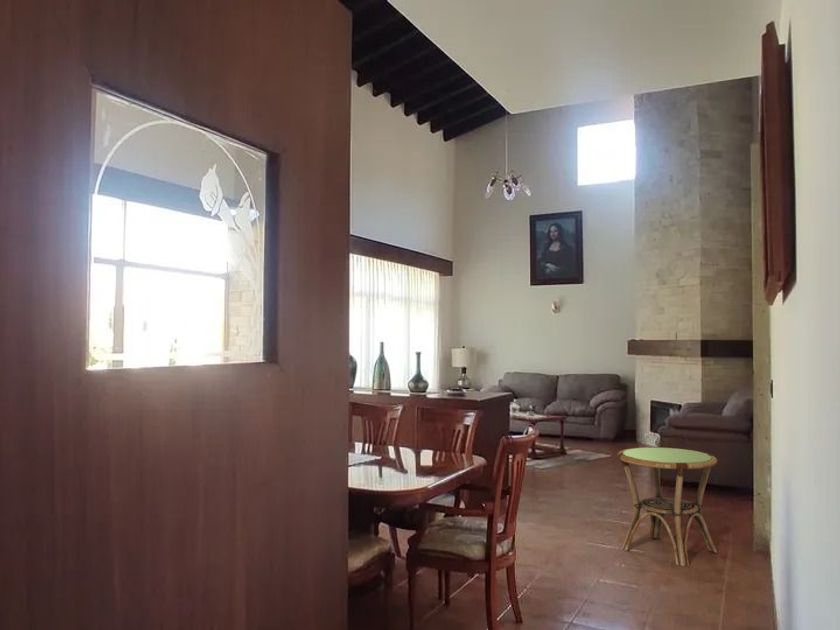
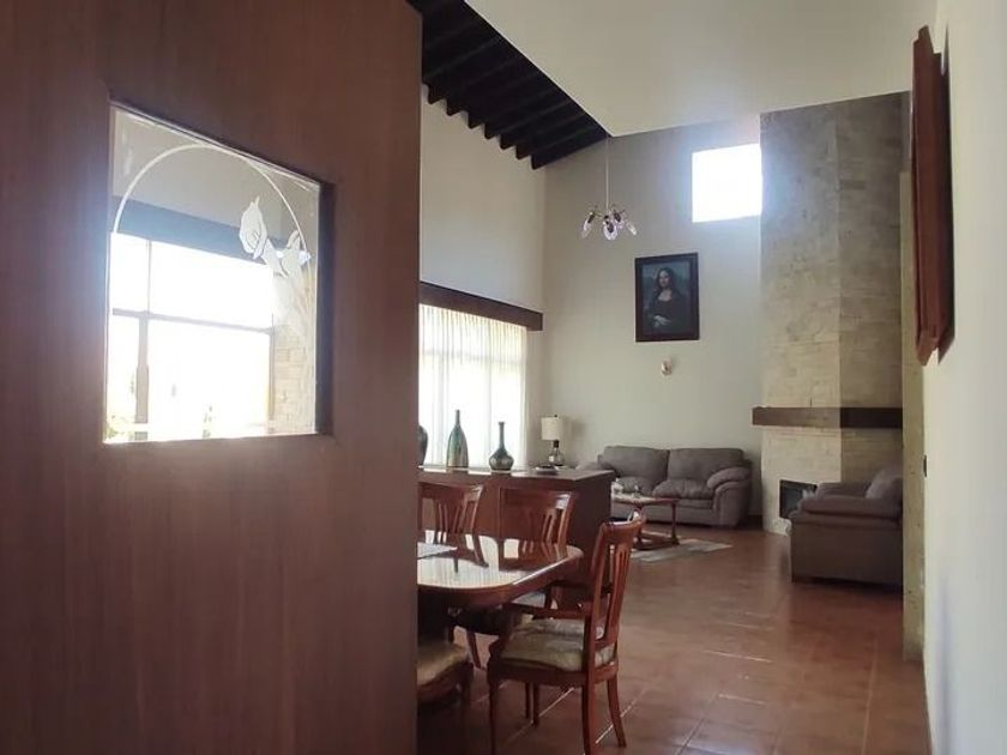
- side table [616,446,718,567]
